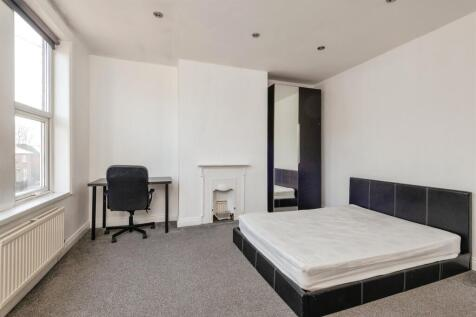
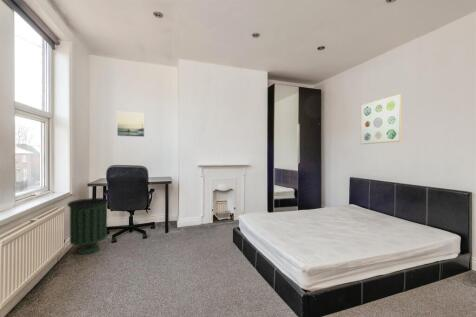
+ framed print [116,110,146,138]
+ wall art [360,93,402,145]
+ trash can [66,197,110,255]
